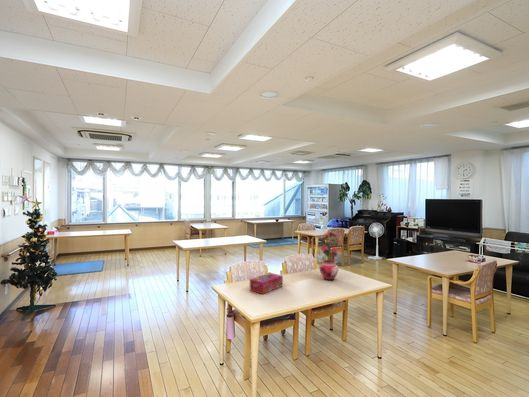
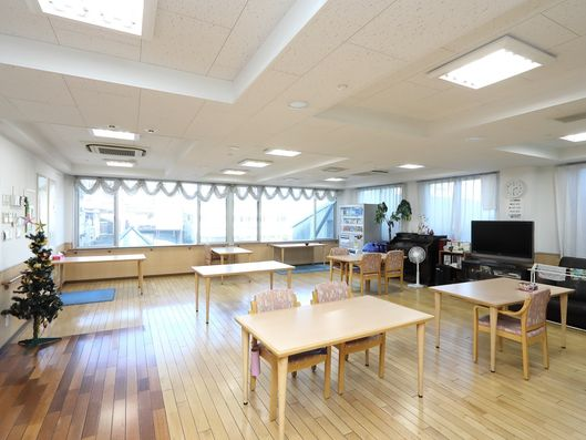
- tissue box [249,272,284,295]
- potted flower [314,232,342,281]
